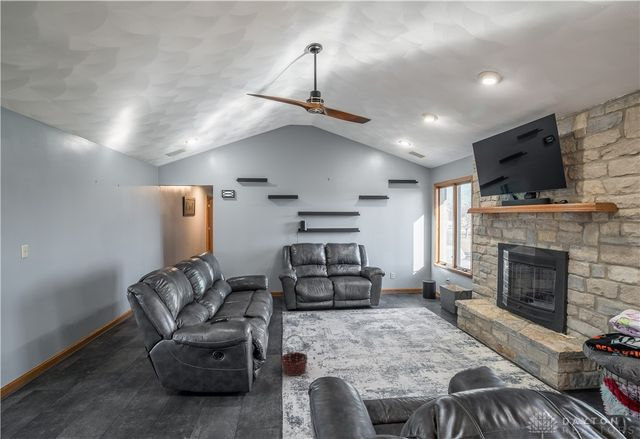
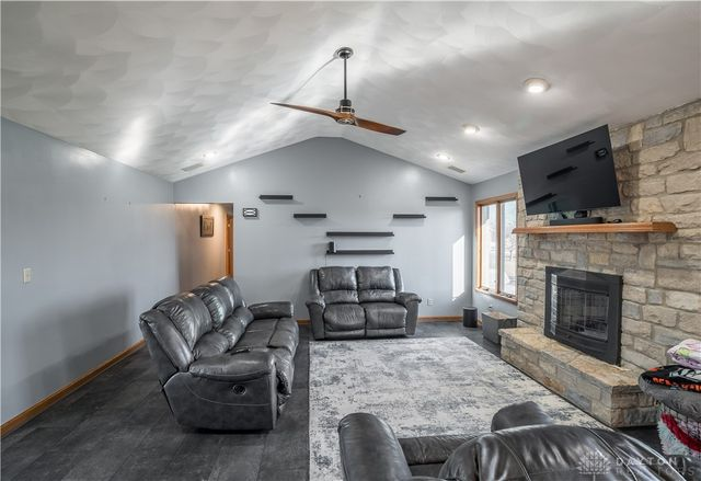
- basket [280,333,309,377]
